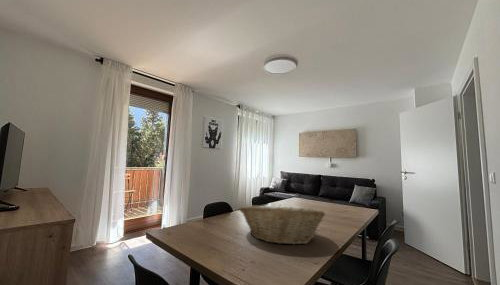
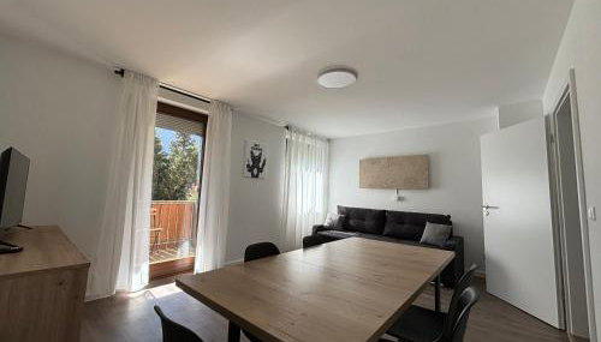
- fruit basket [238,204,326,246]
